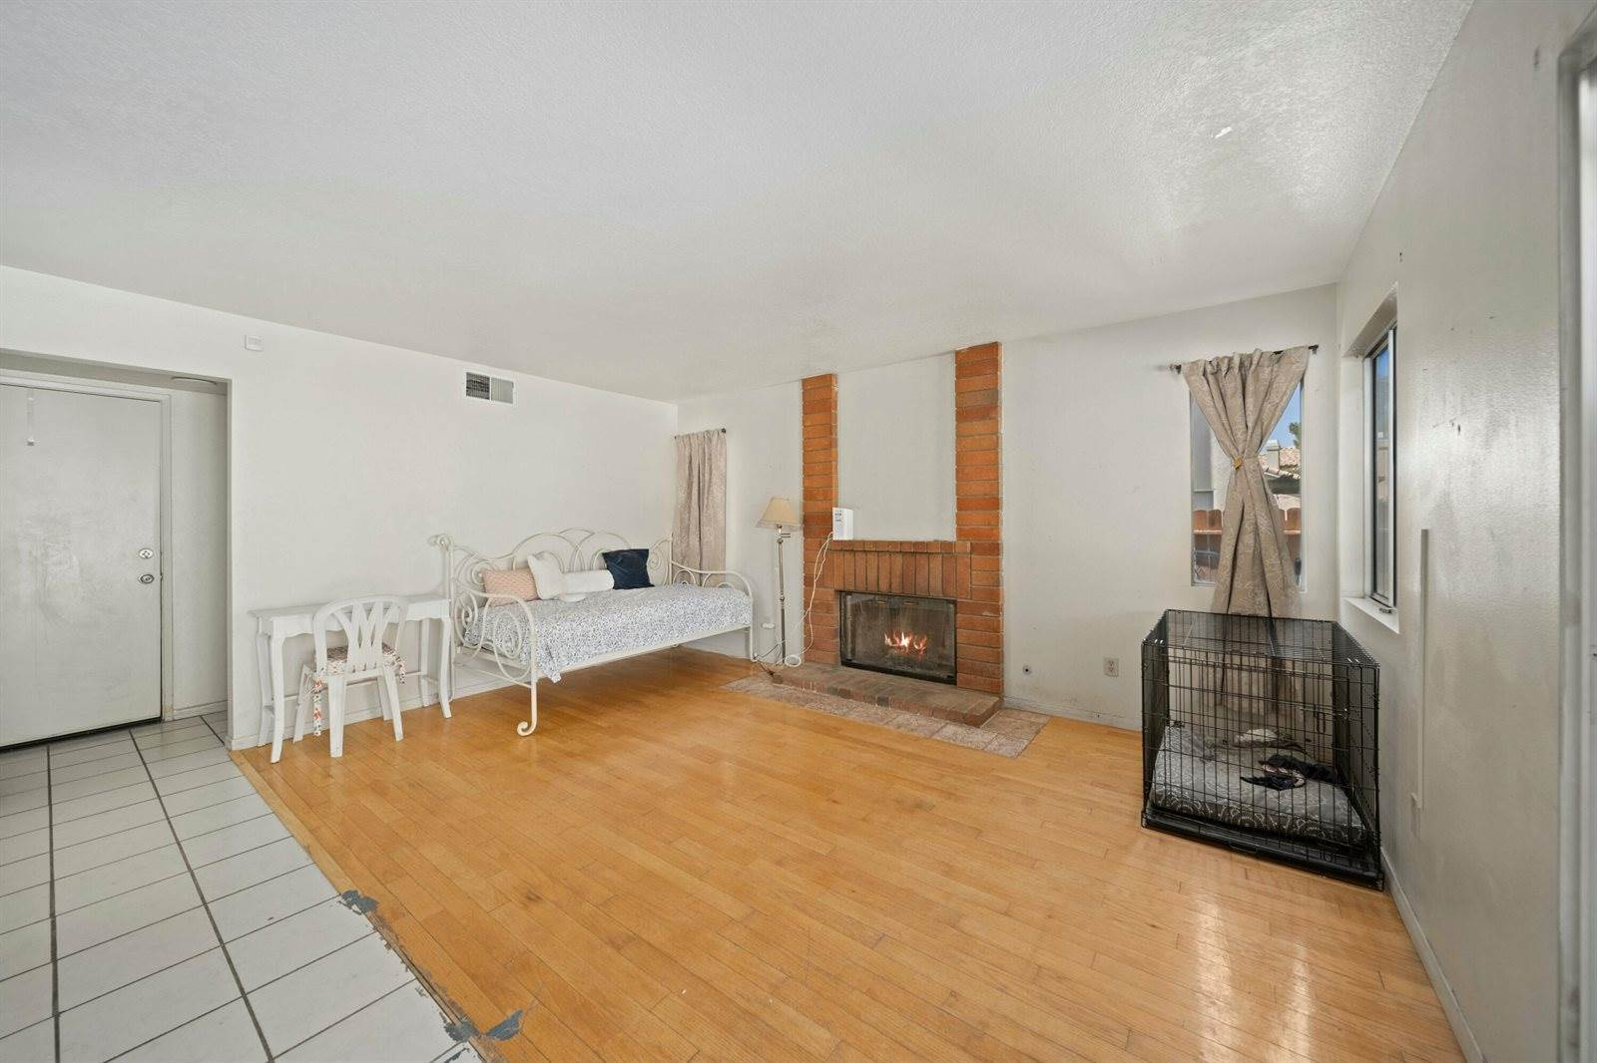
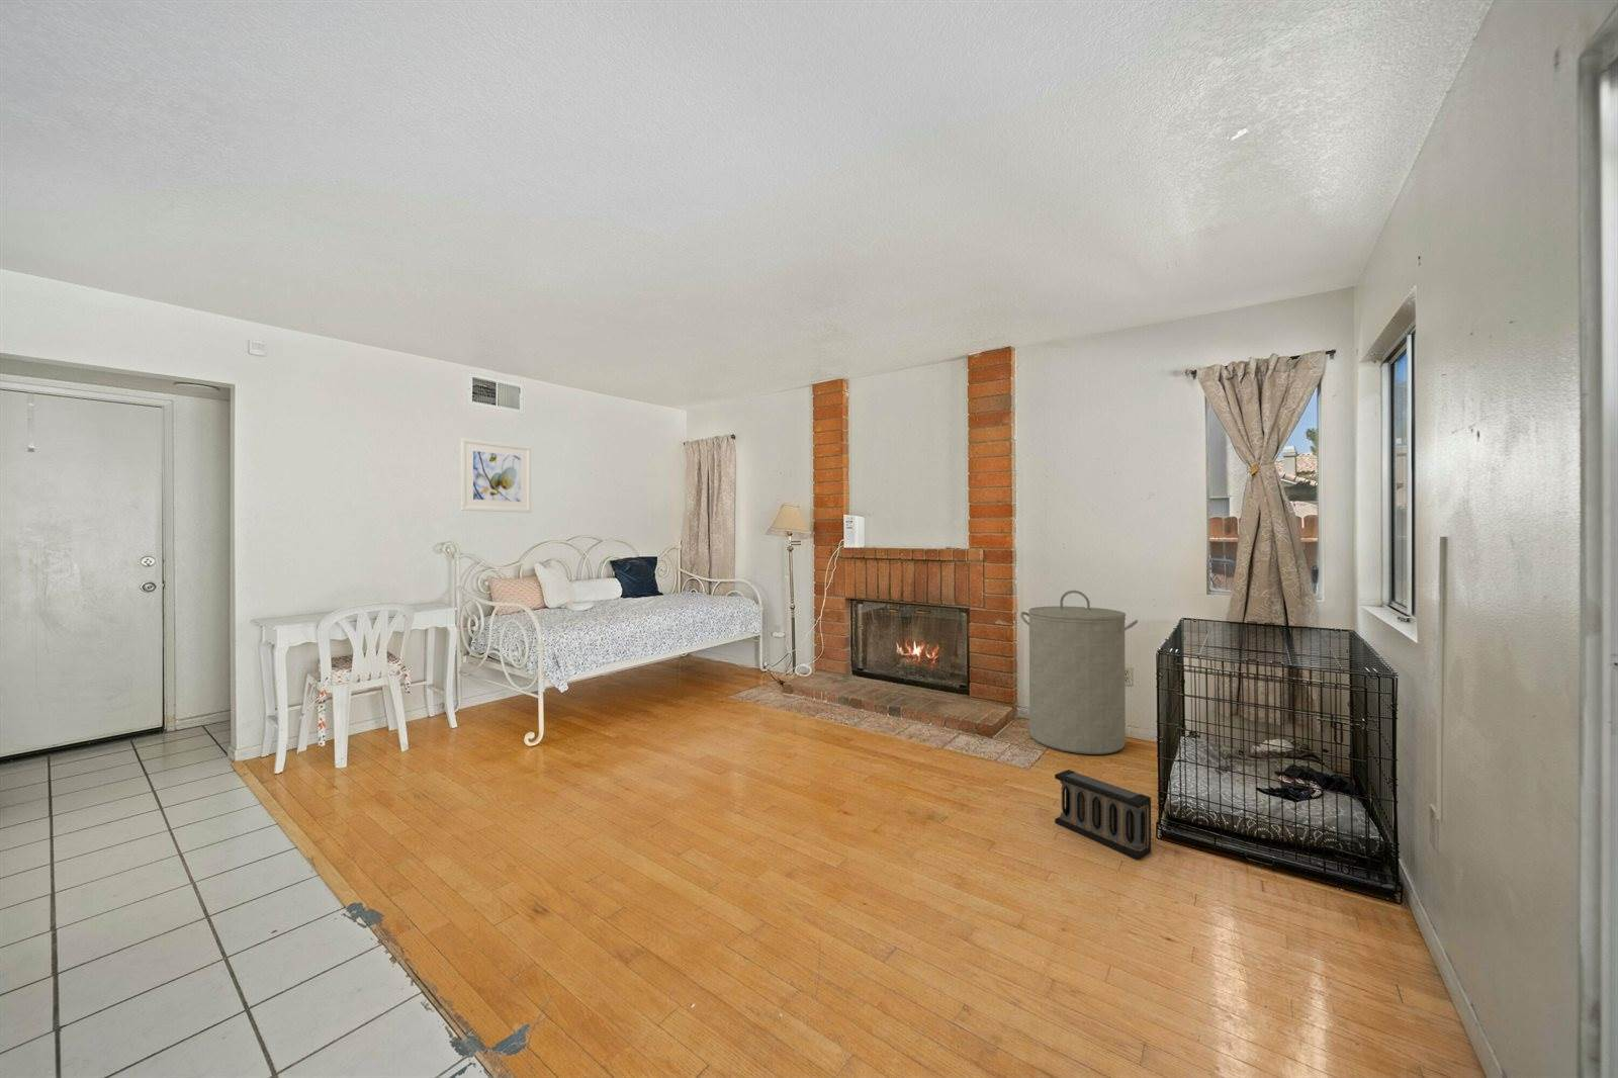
+ speaker [1054,769,1151,860]
+ laundry hamper [1019,590,1139,756]
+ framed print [460,437,532,514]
